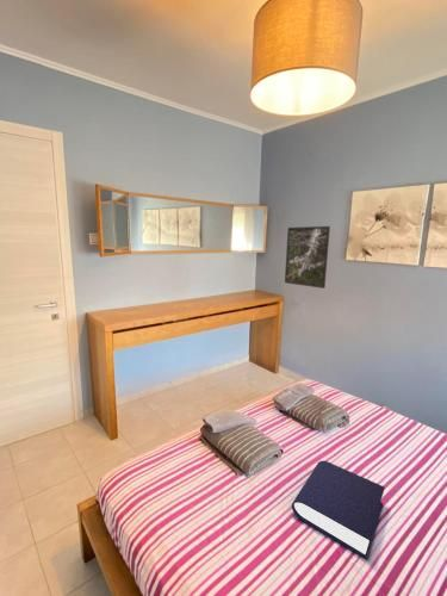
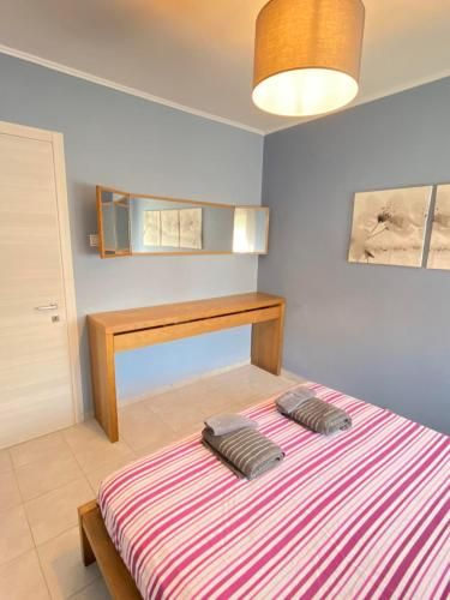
- book [291,460,386,560]
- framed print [284,225,331,290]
